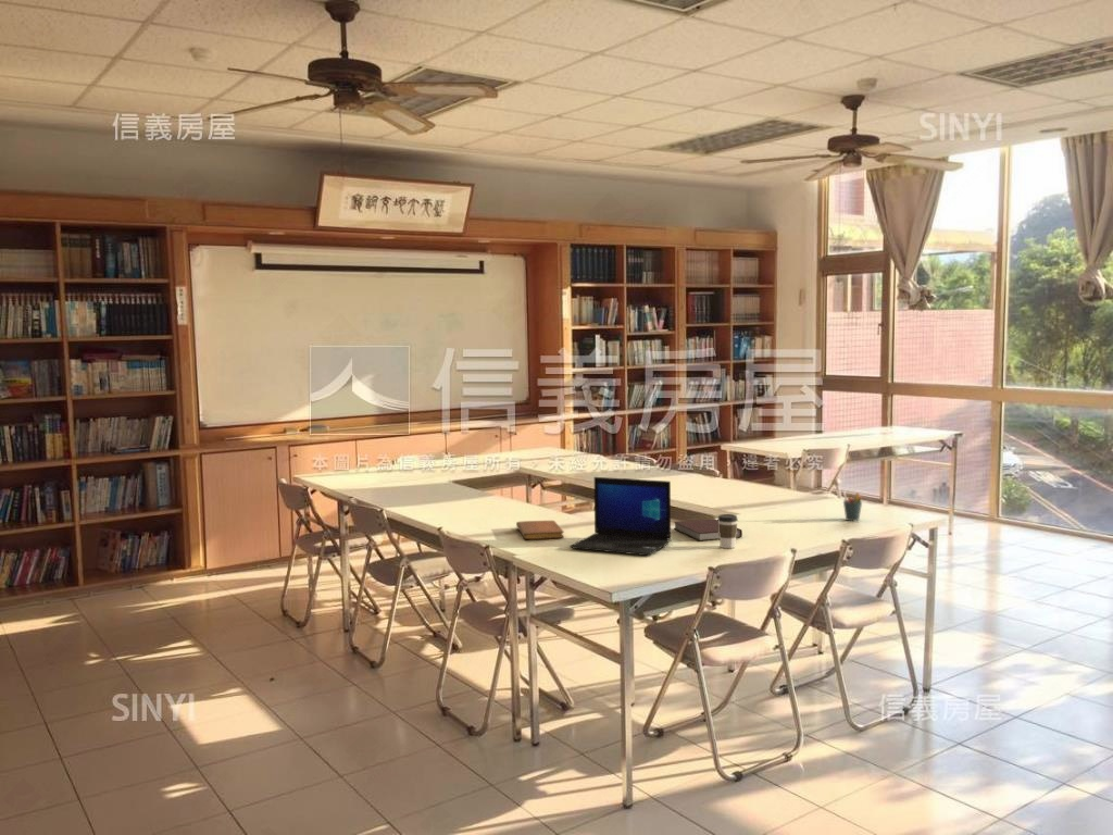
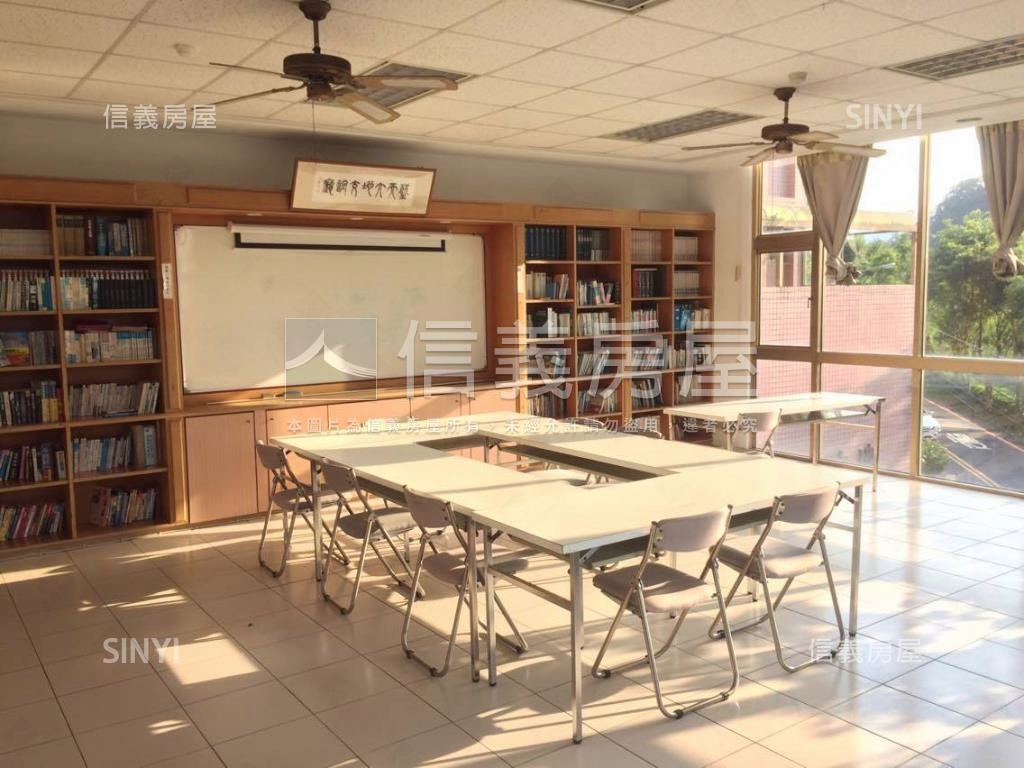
- laptop [570,476,672,557]
- pen holder [841,489,863,522]
- notebook [673,518,743,541]
- coffee cup [716,513,739,549]
- notebook [515,520,565,540]
